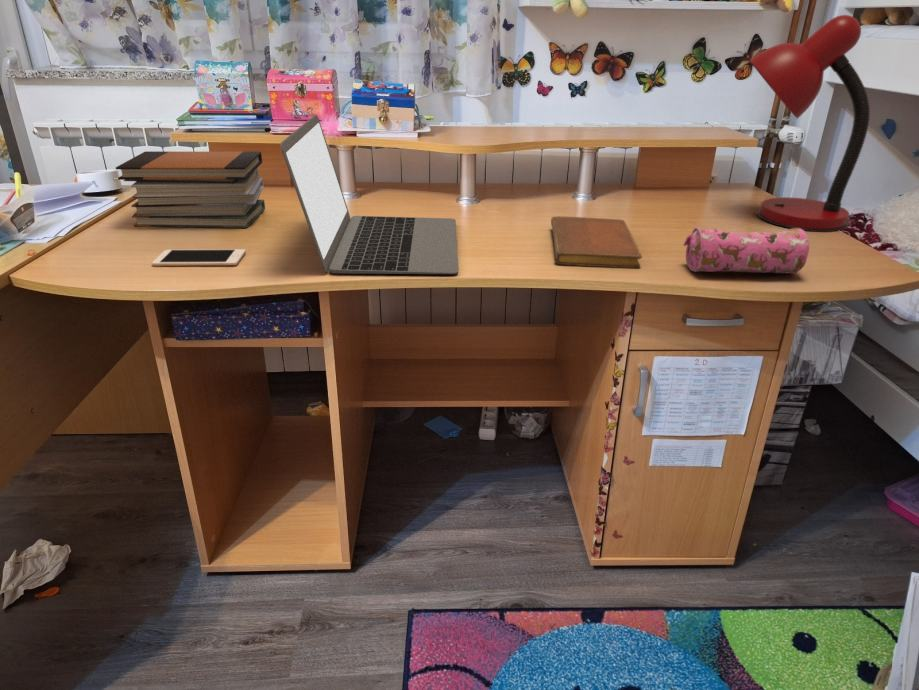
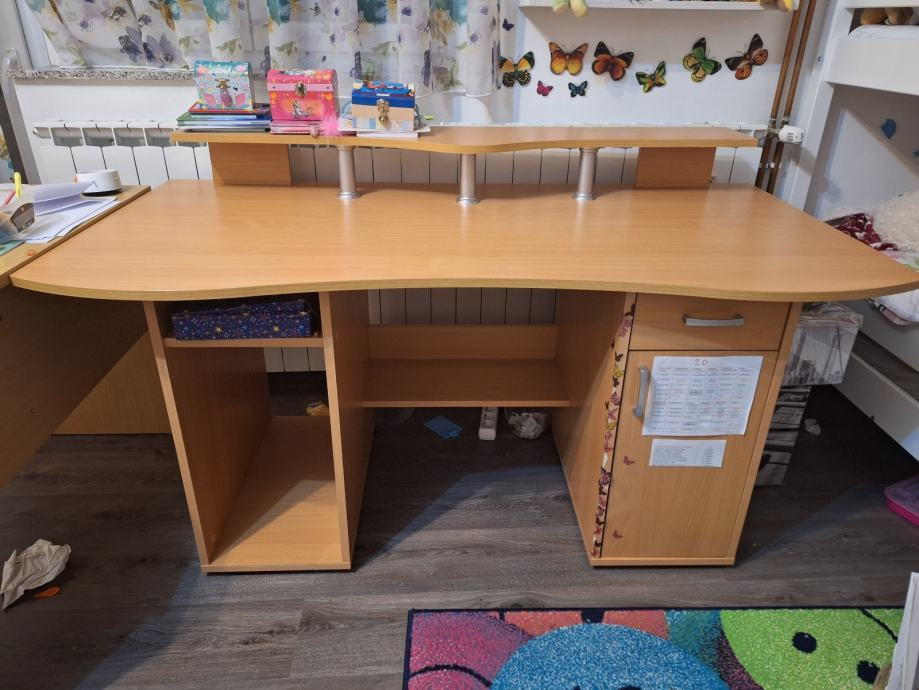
- laptop [279,114,459,275]
- desk lamp [749,14,871,233]
- notebook [550,215,643,269]
- cell phone [151,248,247,267]
- book stack [115,150,266,229]
- pencil case [682,226,810,275]
